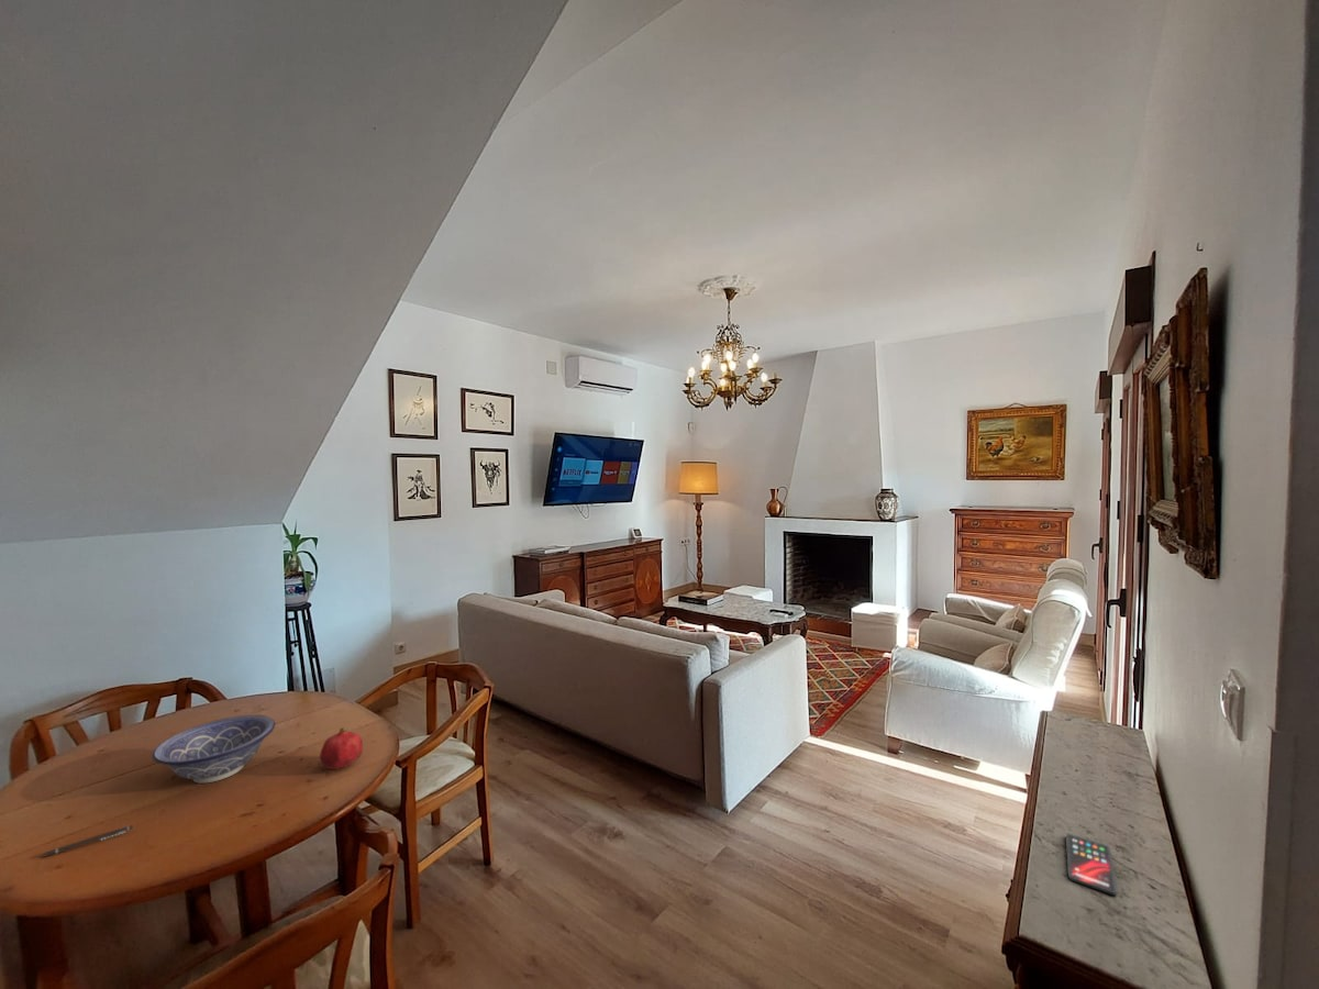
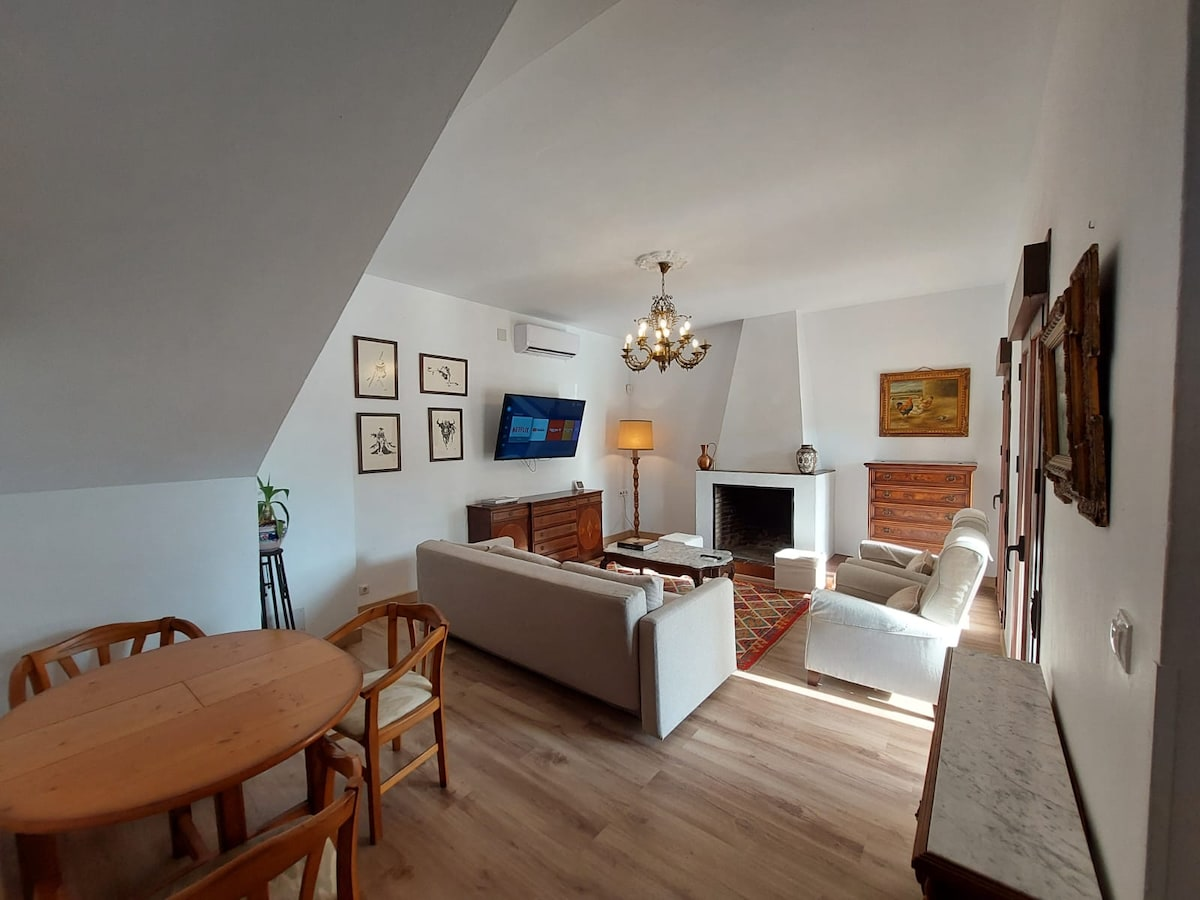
- fruit [319,726,364,770]
- smartphone [1065,832,1119,897]
- pen [37,824,134,858]
- decorative bowl [151,714,276,785]
